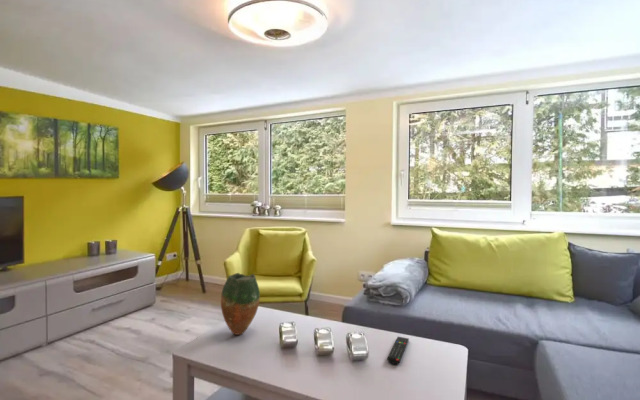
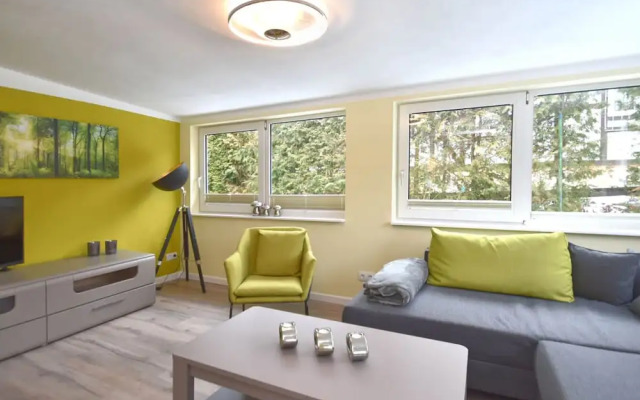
- vase [220,272,261,336]
- remote control [386,336,410,365]
